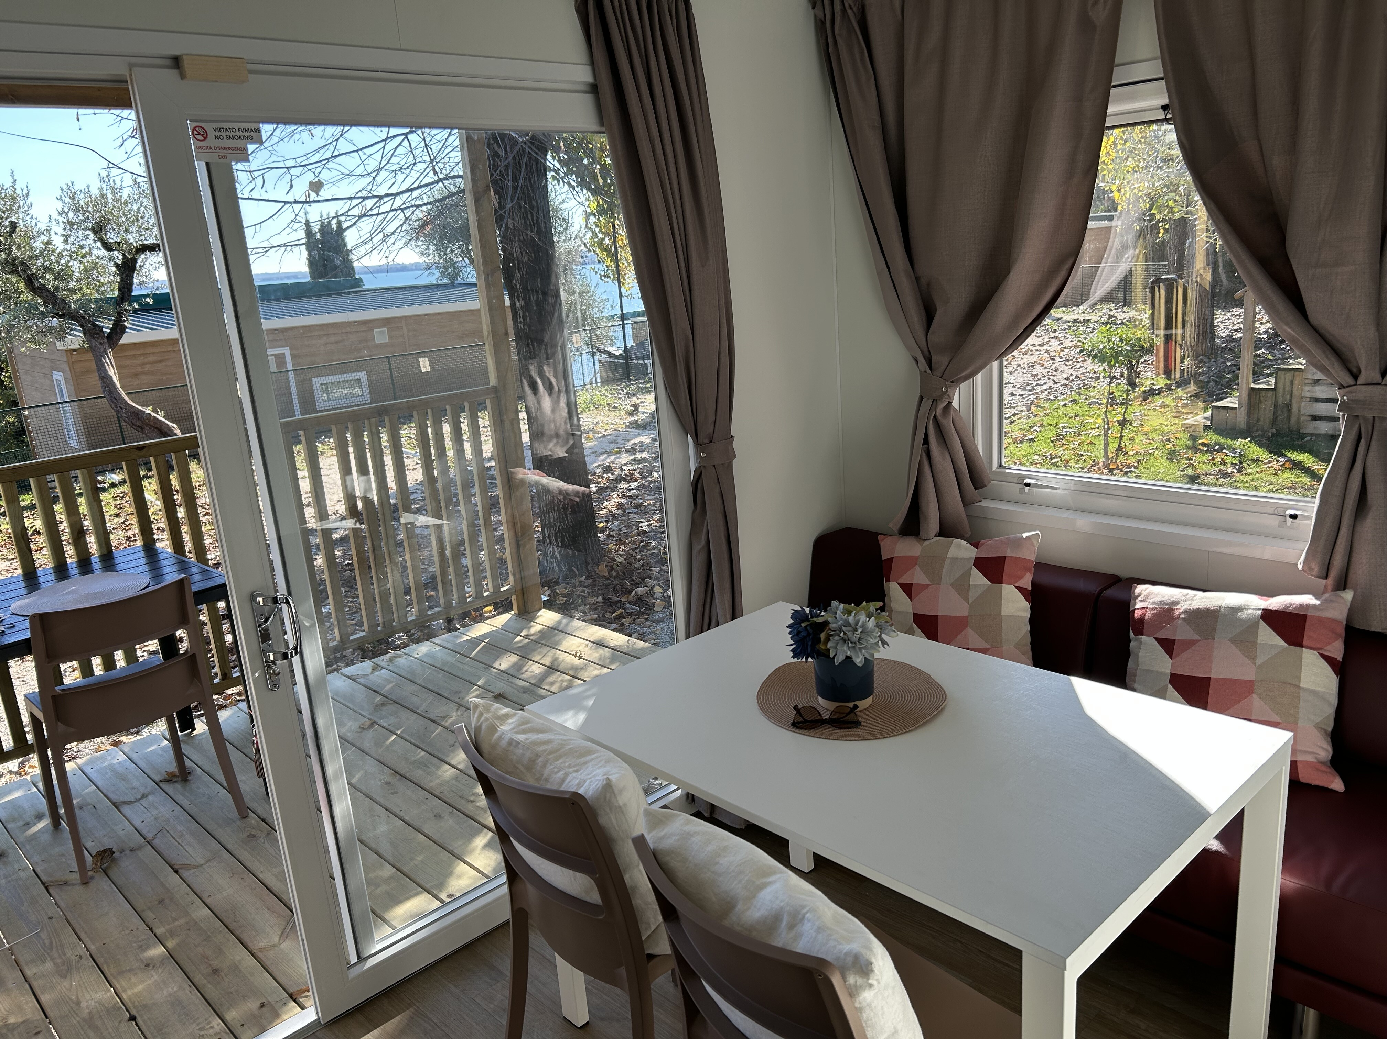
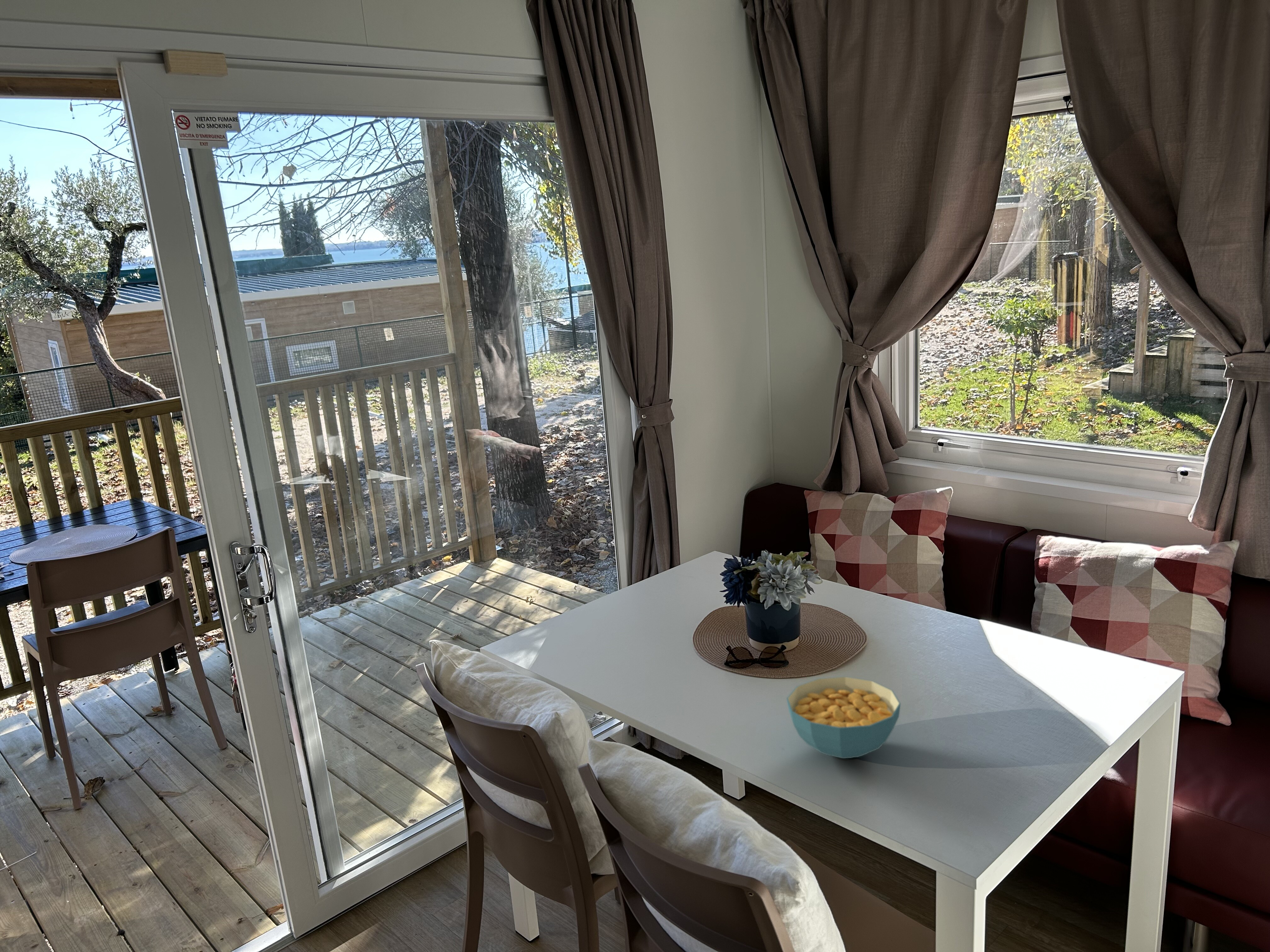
+ cereal bowl [786,676,901,759]
